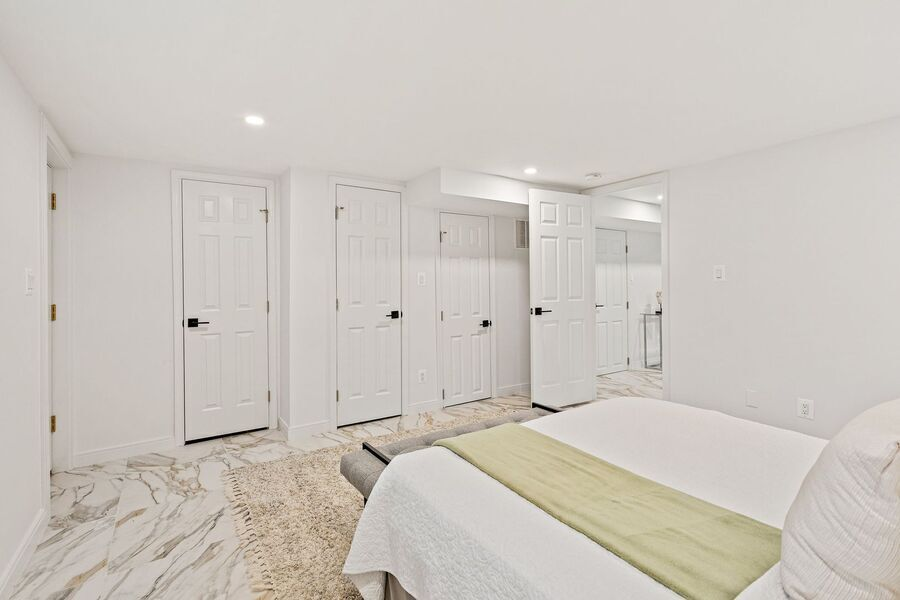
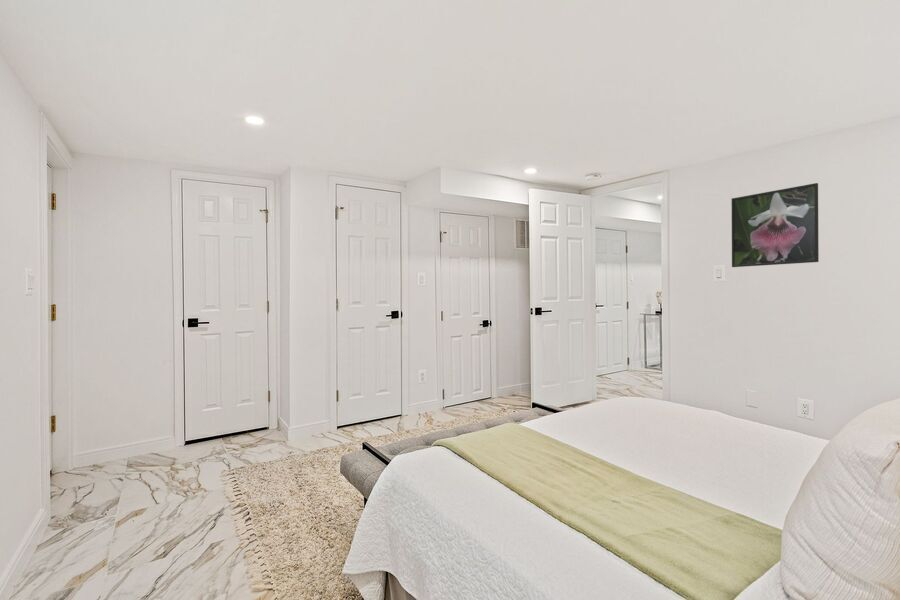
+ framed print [731,182,820,268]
